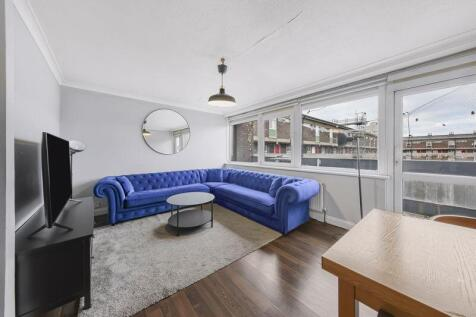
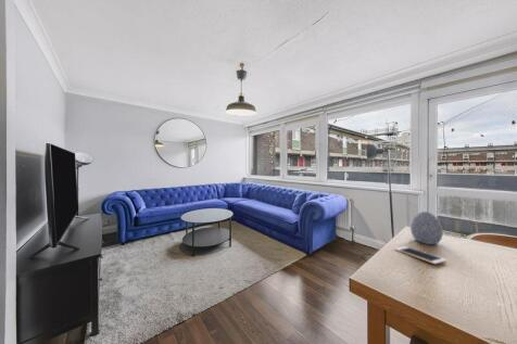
+ cell phone [393,245,447,265]
+ decorative egg [409,211,444,245]
